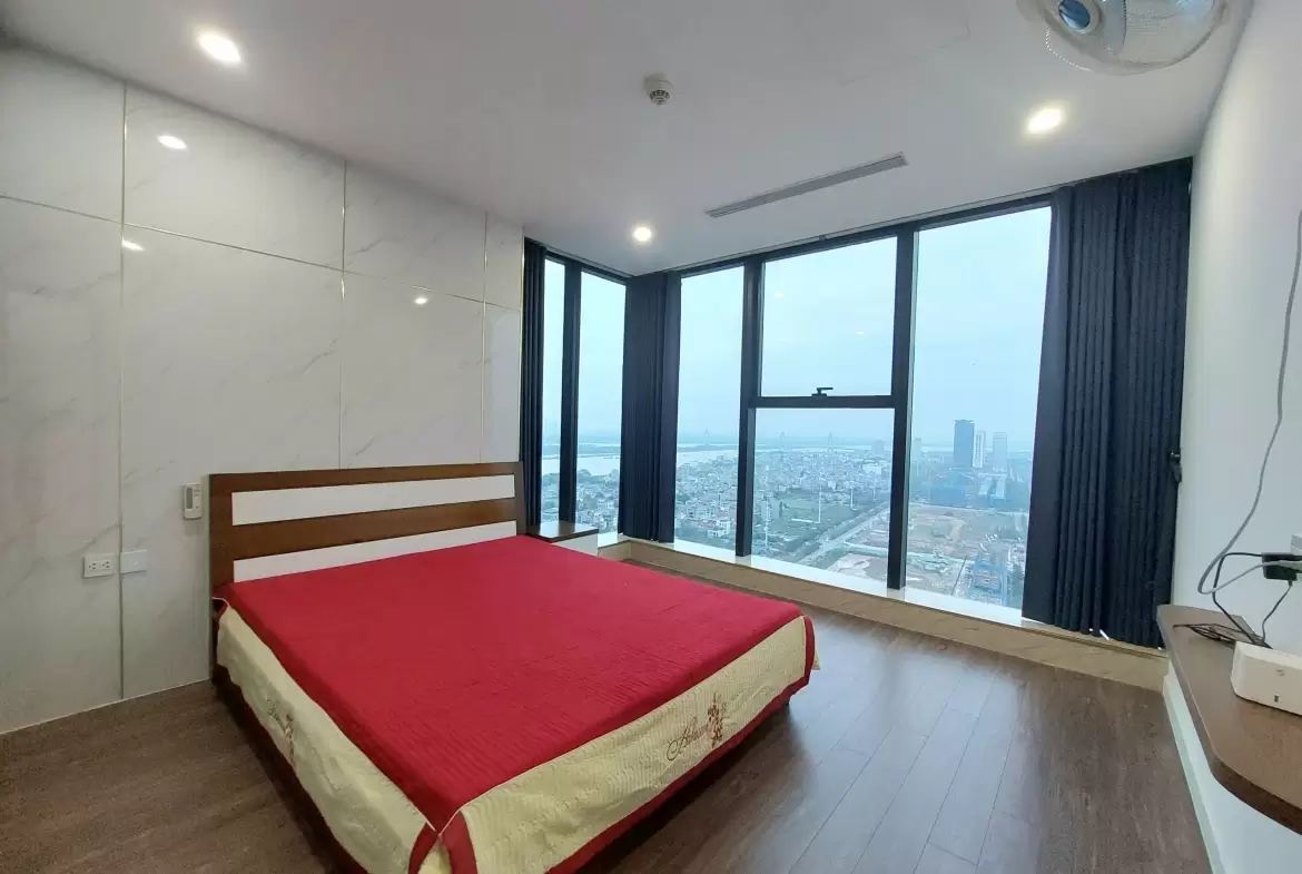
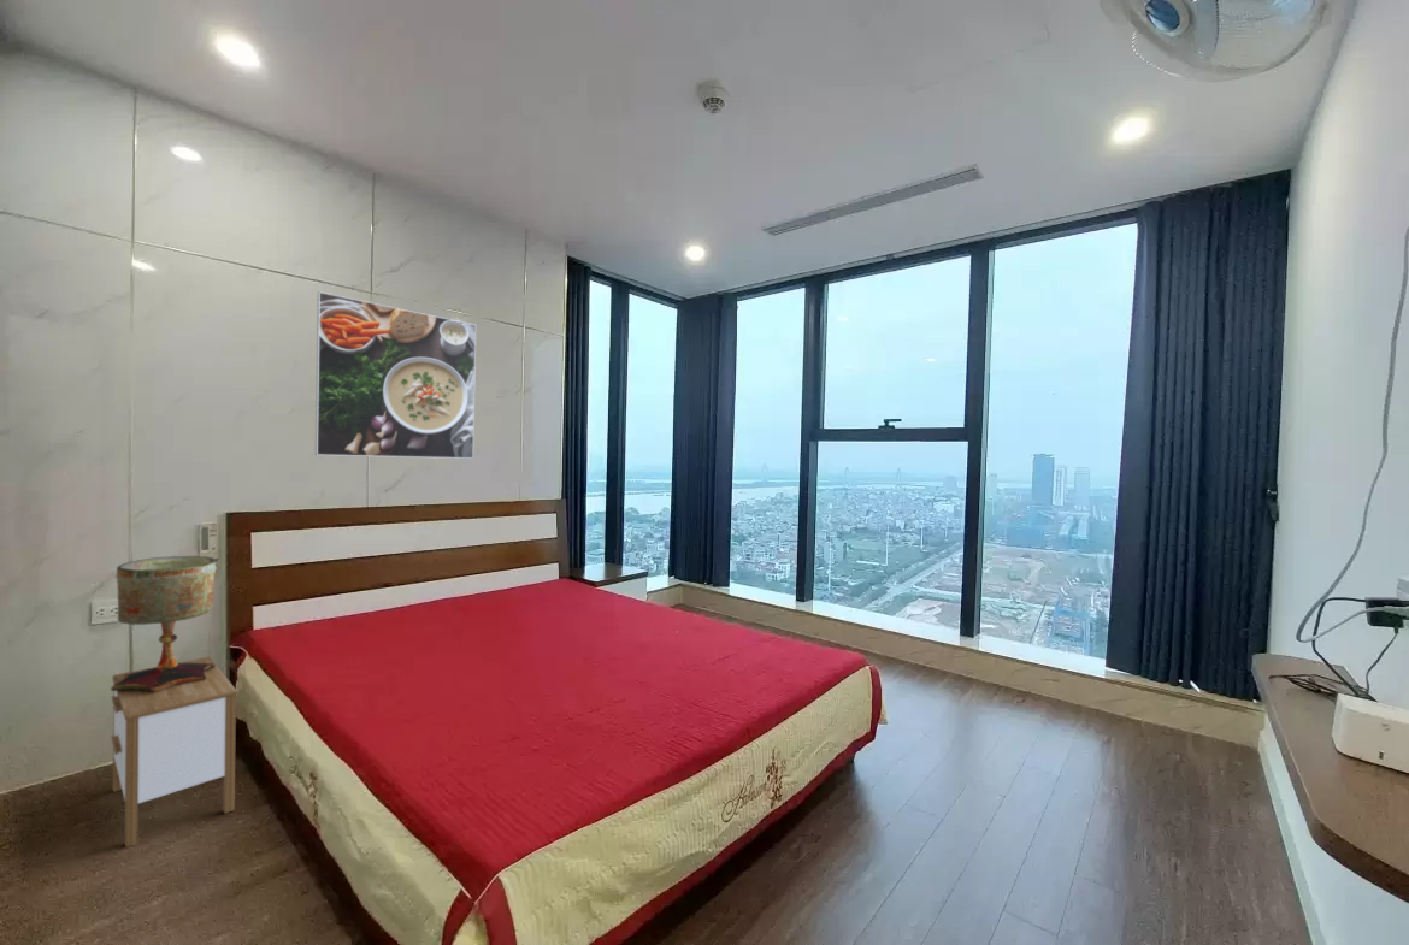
+ table lamp [110,555,218,692]
+ nightstand [111,656,238,849]
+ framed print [314,290,477,460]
